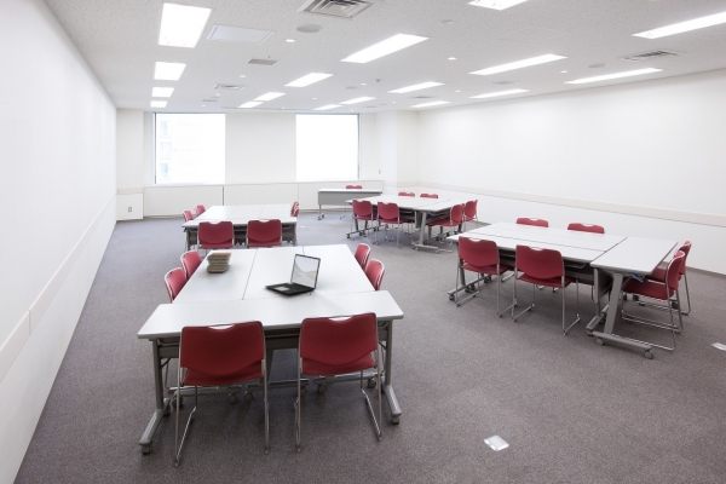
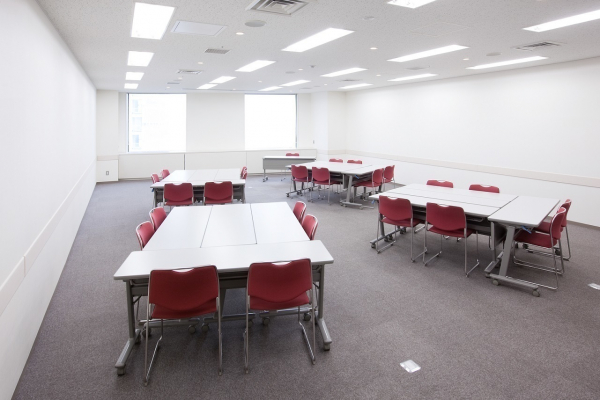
- book stack [204,252,232,273]
- laptop [264,253,322,295]
